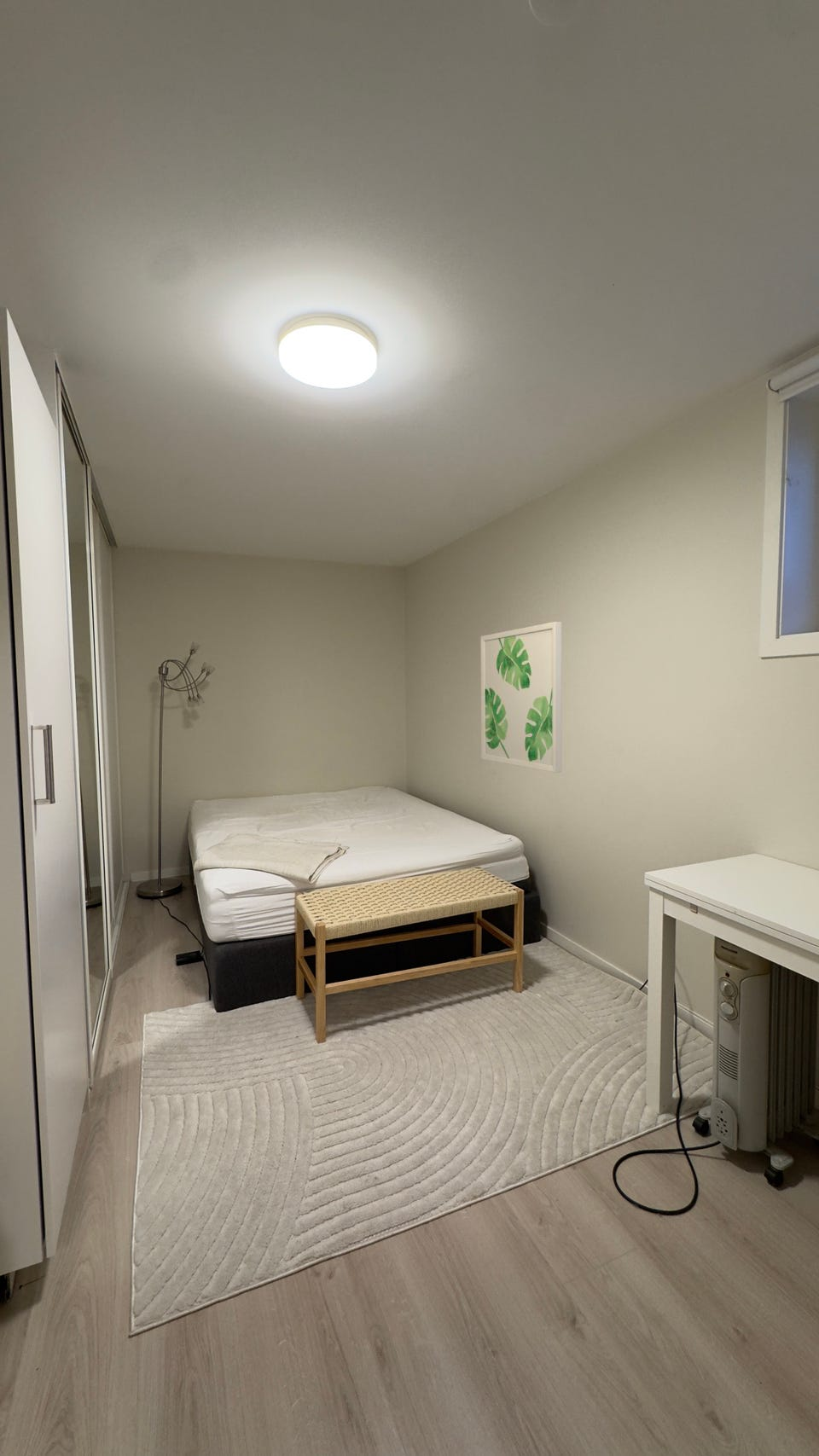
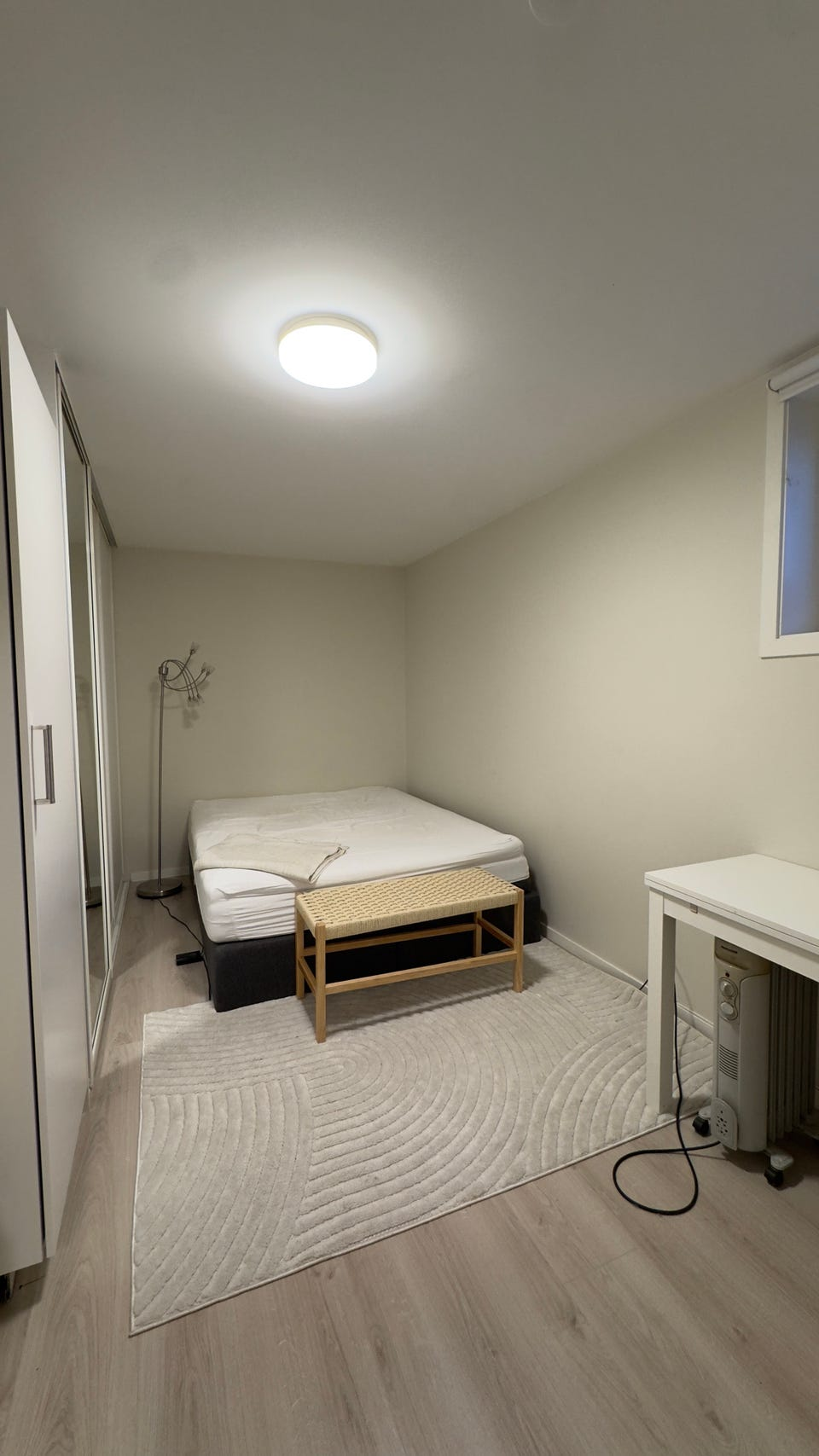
- wall art [480,621,562,774]
